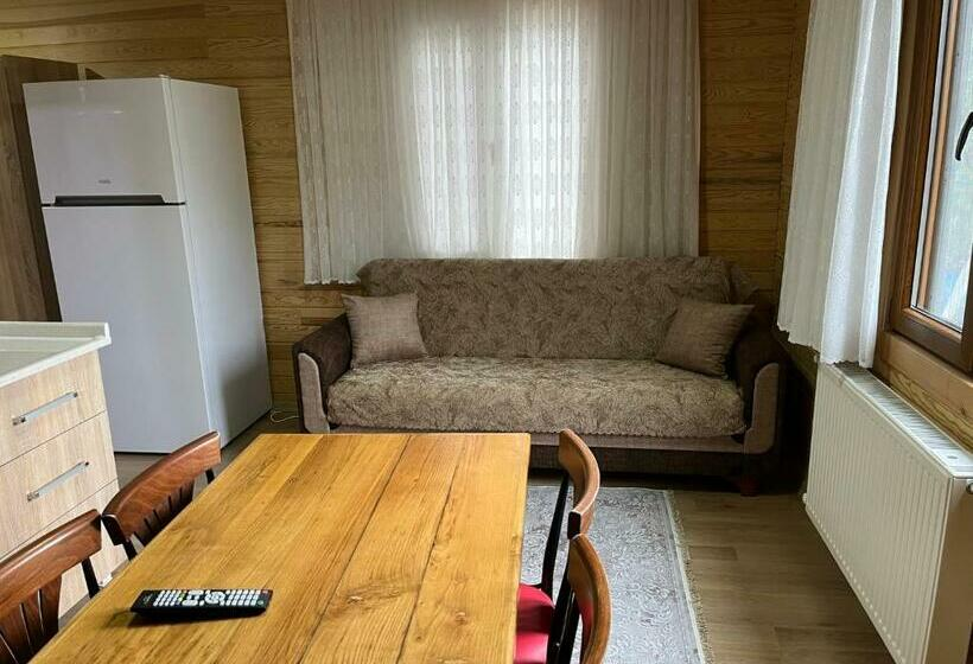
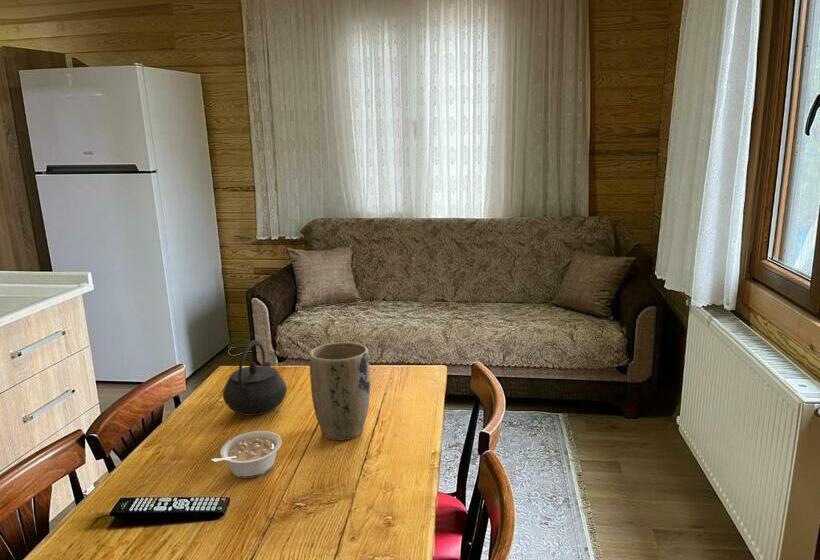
+ legume [210,430,283,479]
+ plant pot [309,341,371,442]
+ kettle [222,339,288,417]
